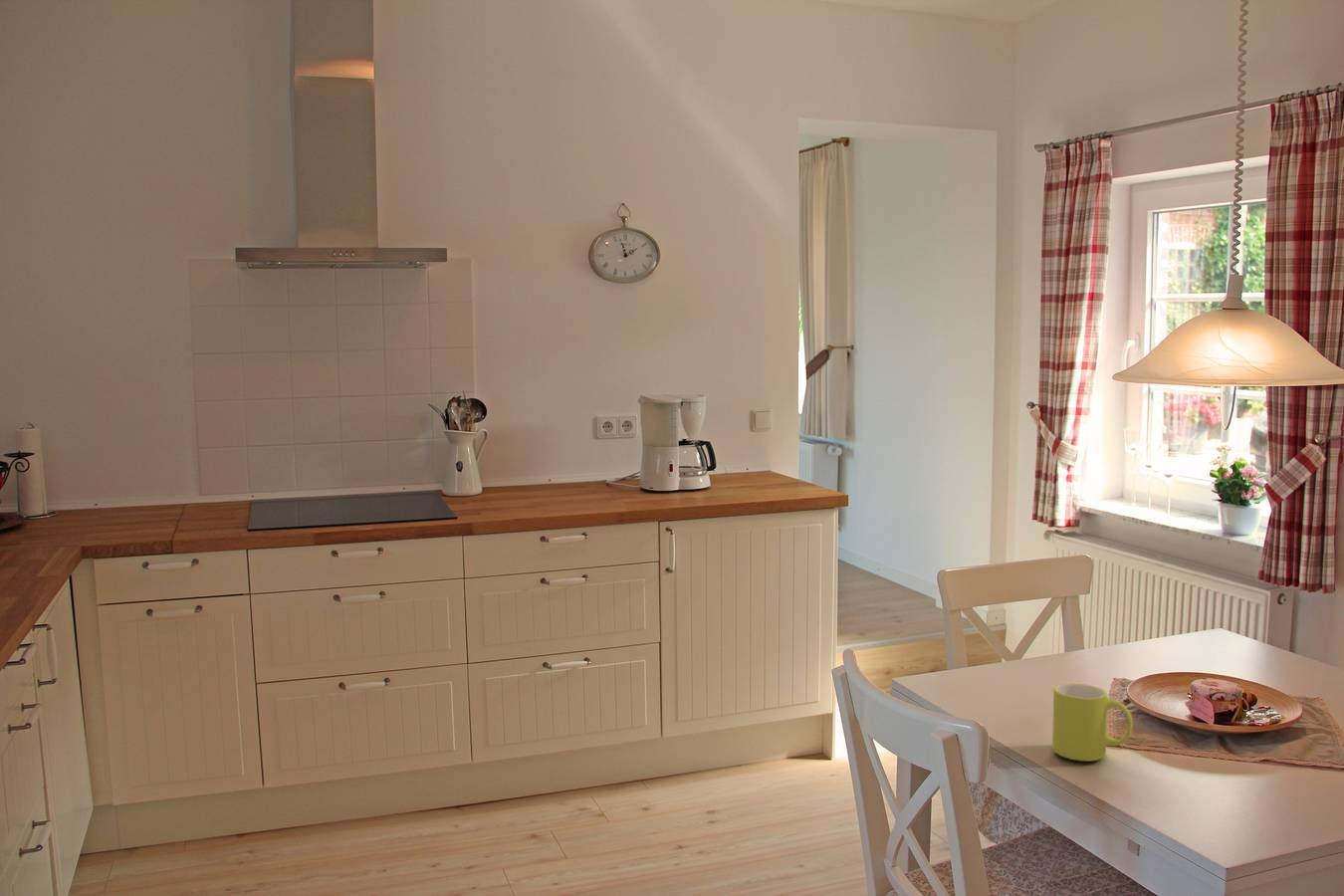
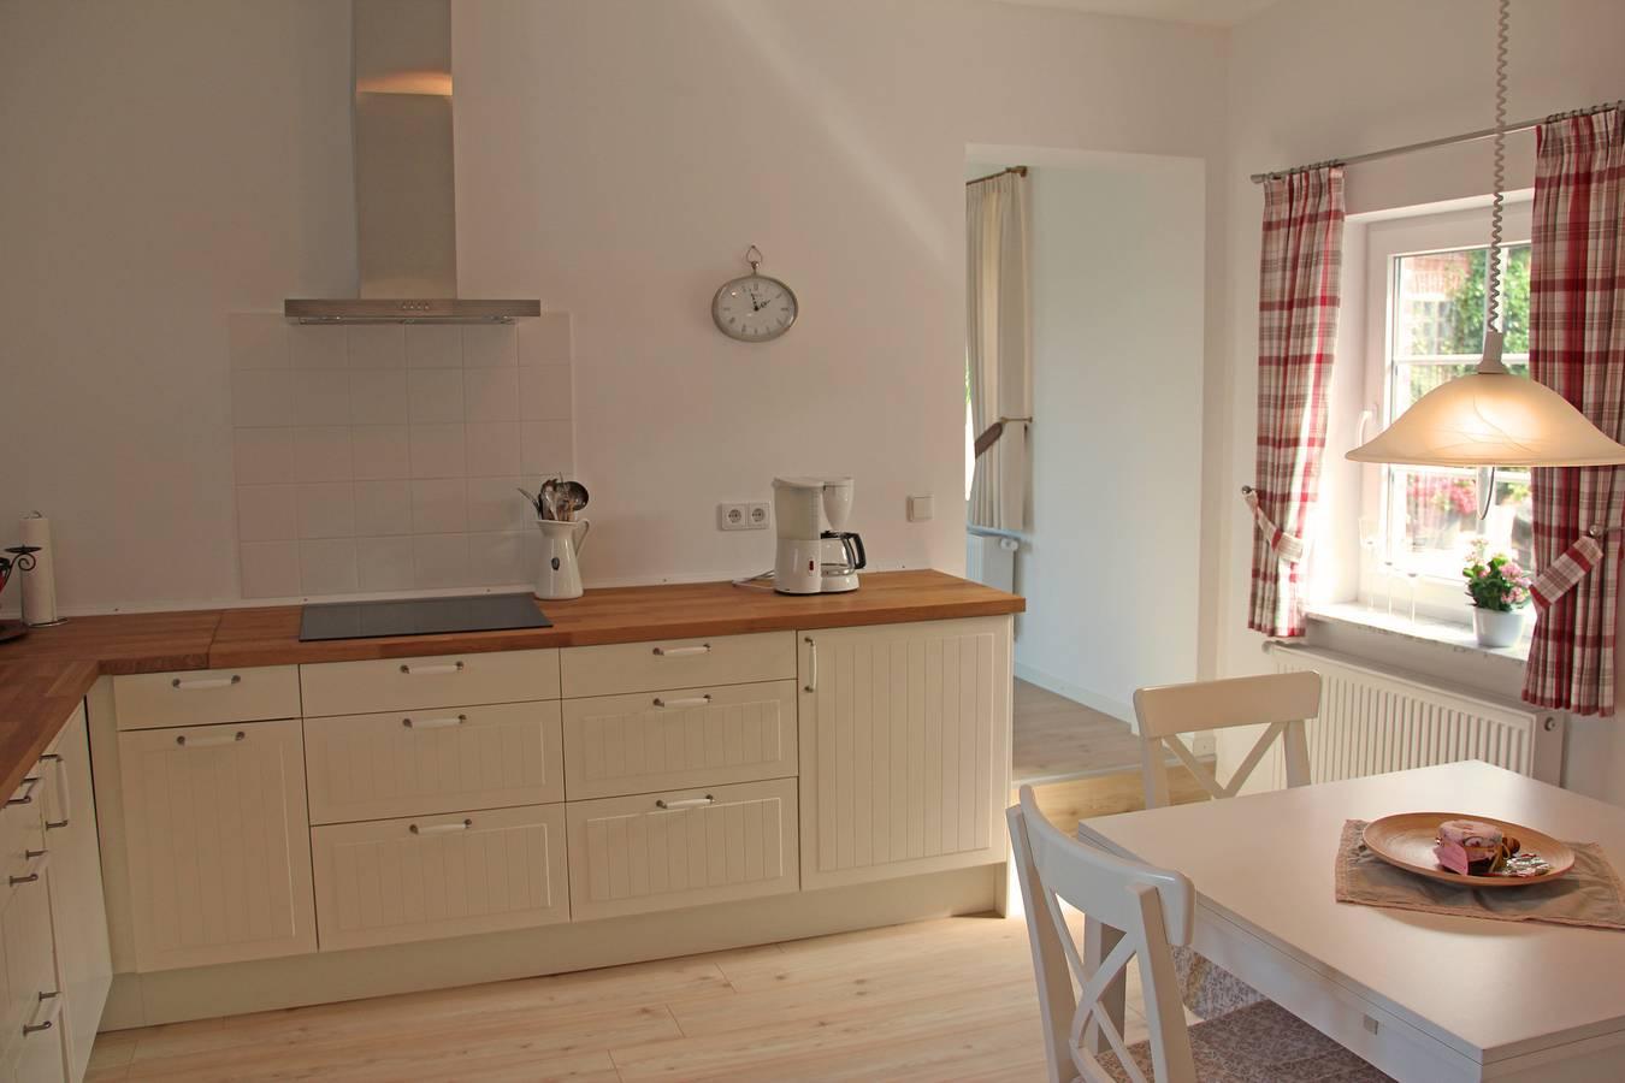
- mug [1051,682,1134,762]
